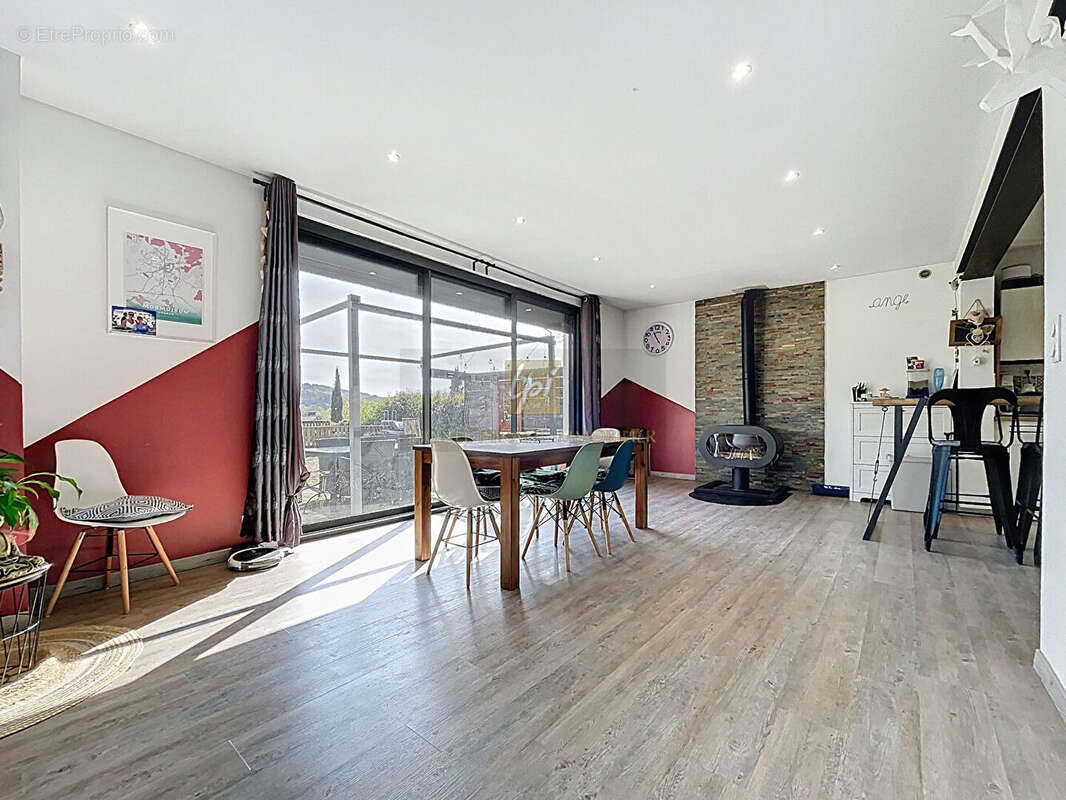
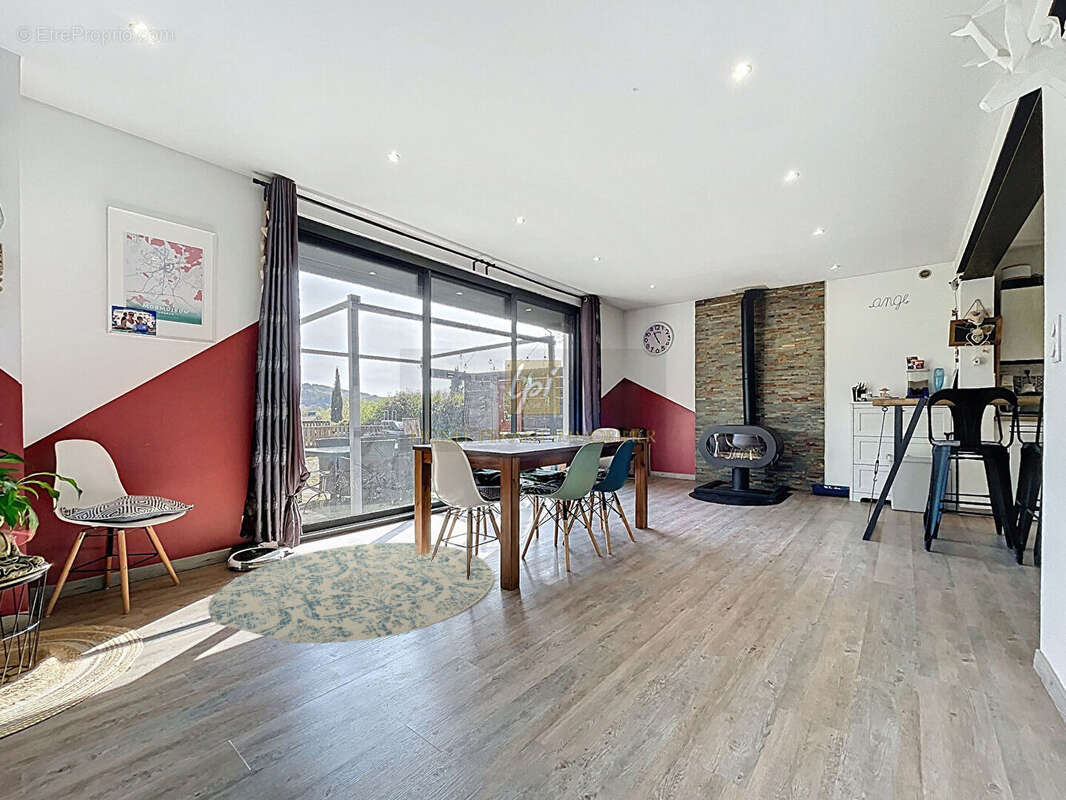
+ rug [208,542,494,644]
